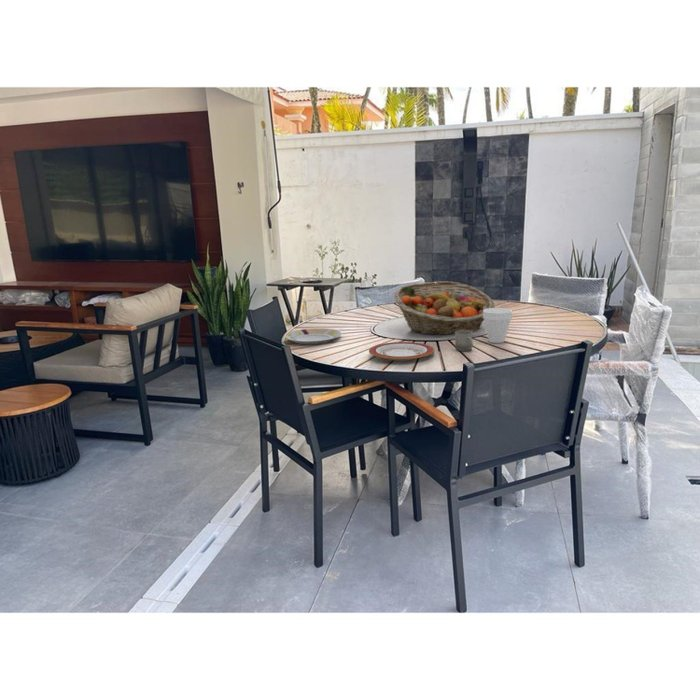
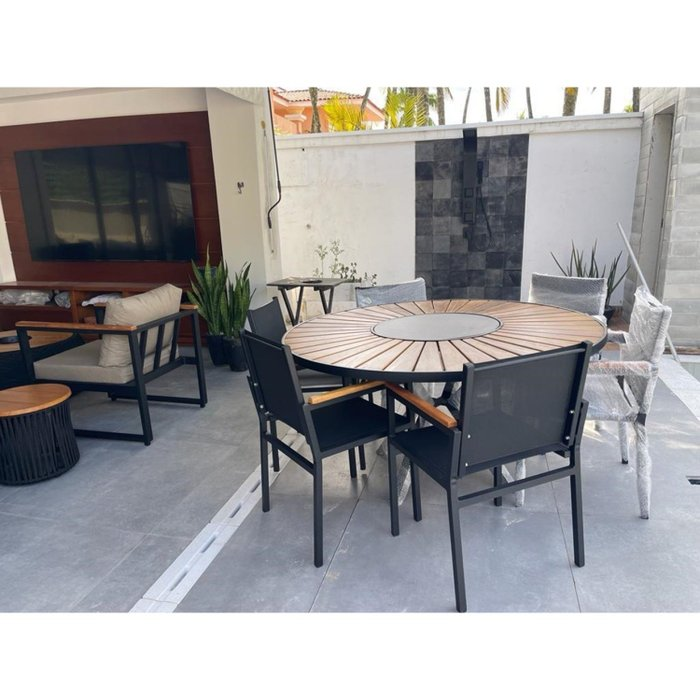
- cup [483,307,513,344]
- plate [284,327,343,345]
- cup [454,330,474,352]
- fruit basket [393,281,496,336]
- plate [368,341,435,362]
